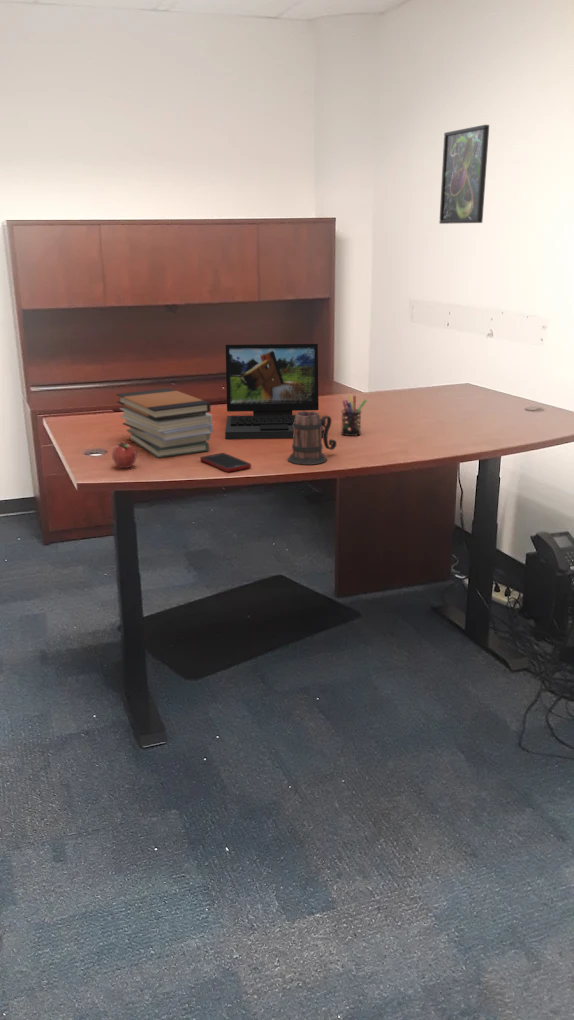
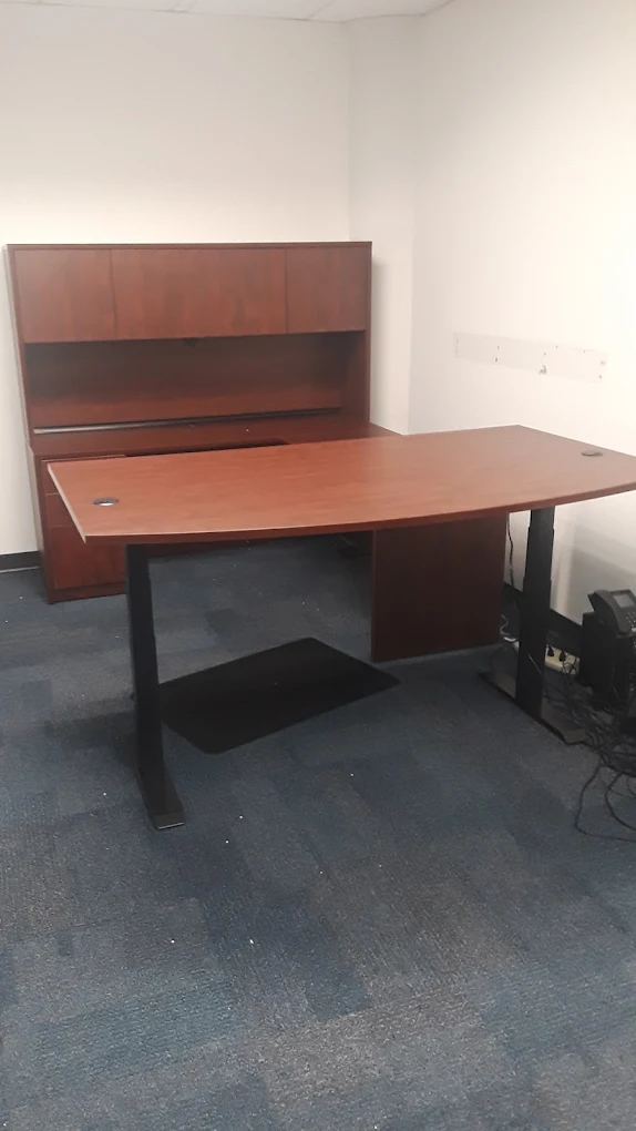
- laptop [224,343,324,440]
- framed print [438,124,490,225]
- pen holder [340,394,367,437]
- apple [111,440,137,469]
- cell phone [199,452,252,473]
- mug [287,410,338,466]
- book stack [116,387,214,459]
